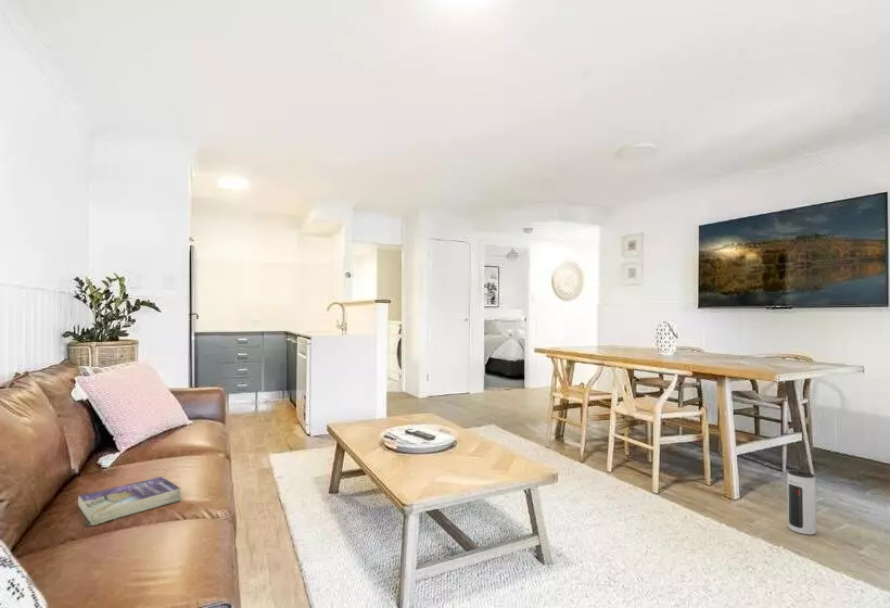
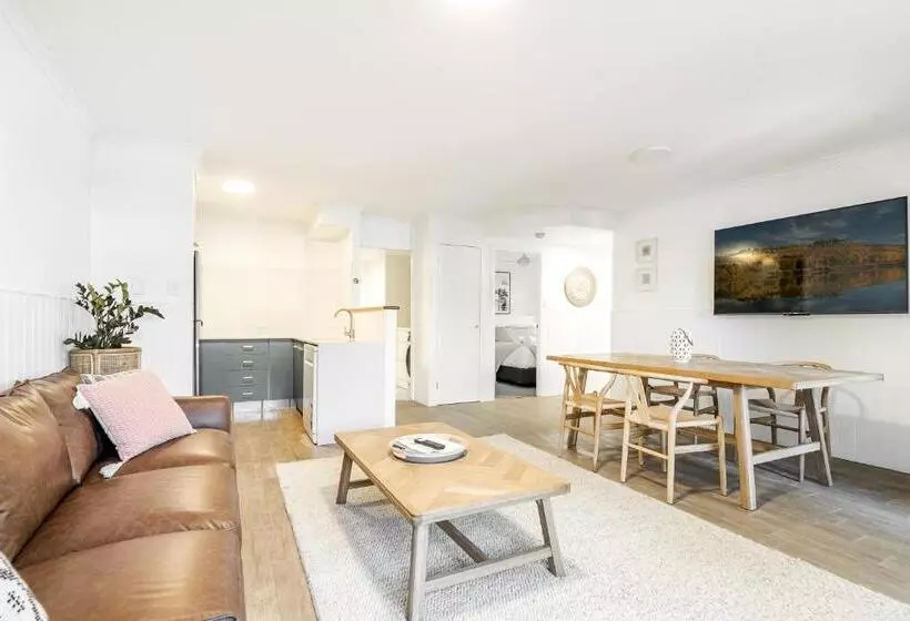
- speaker [786,469,817,536]
- book [77,476,182,527]
